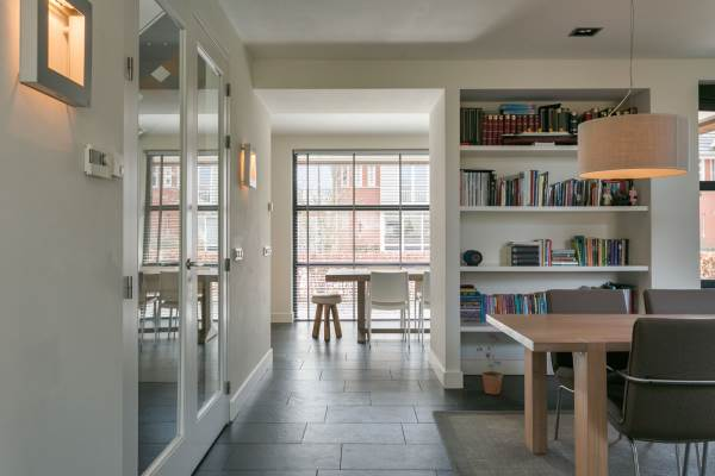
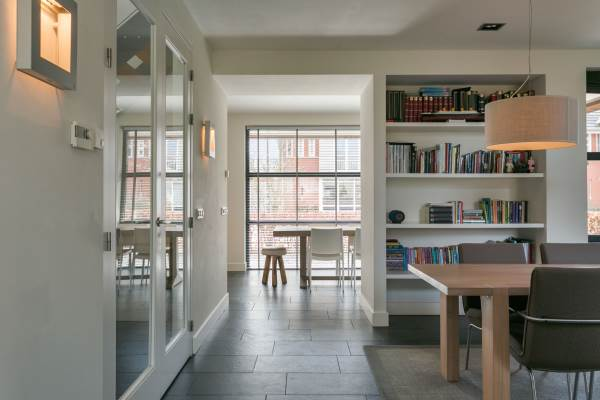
- potted plant [475,332,504,395]
